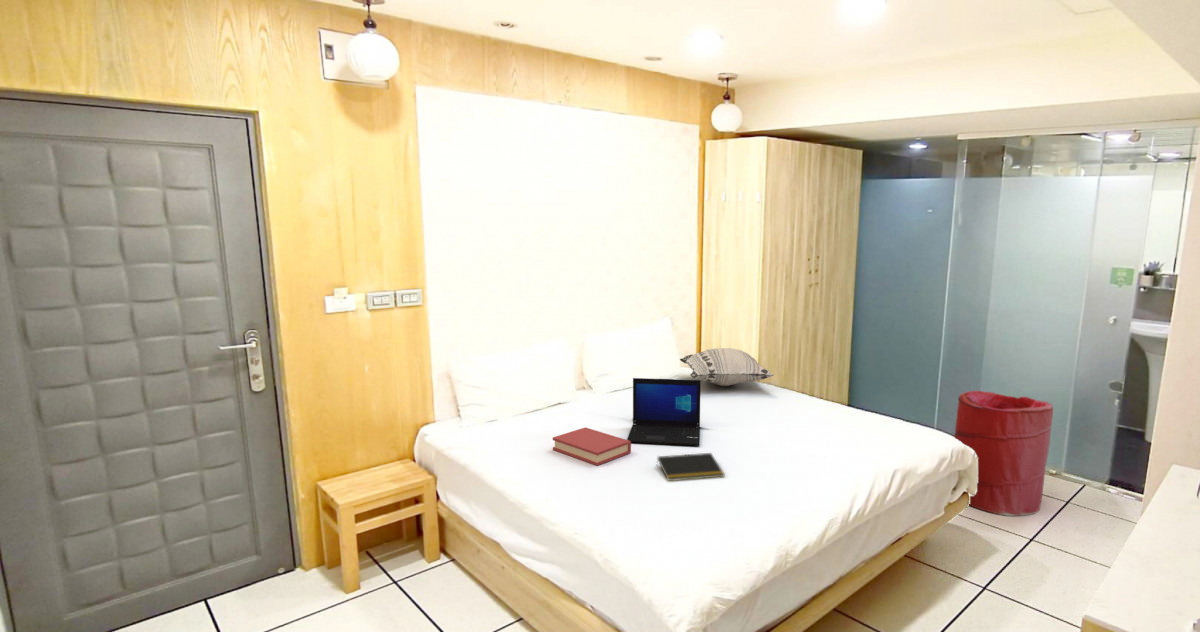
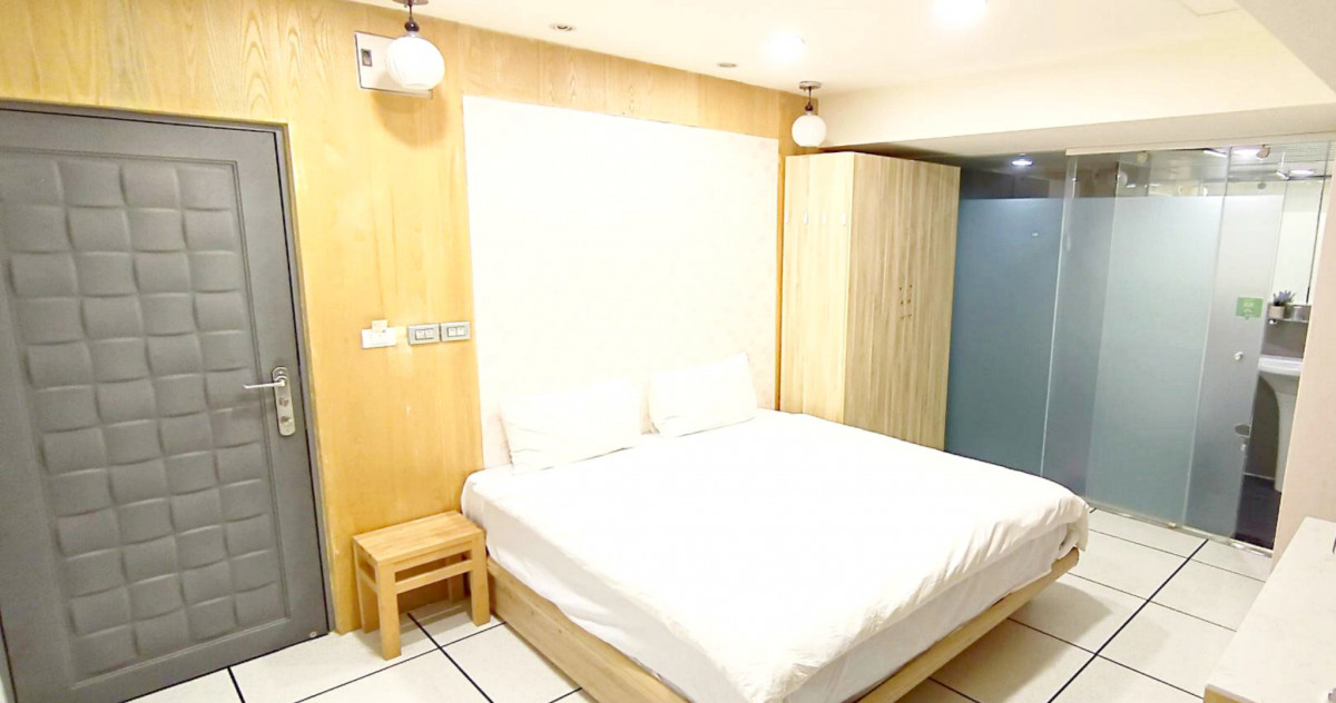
- notepad [655,452,726,482]
- laundry hamper [953,390,1054,517]
- hardback book [552,426,632,467]
- decorative pillow [679,347,774,388]
- laptop [626,377,702,447]
